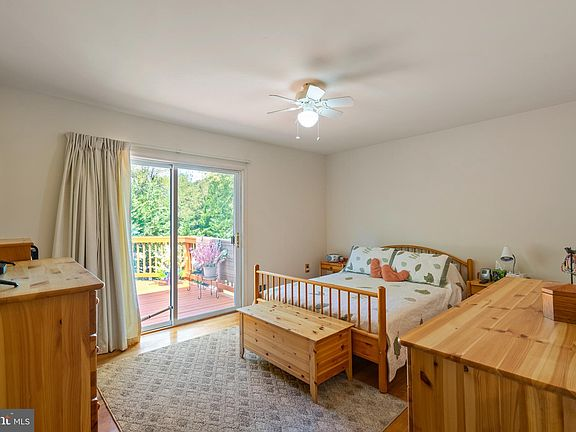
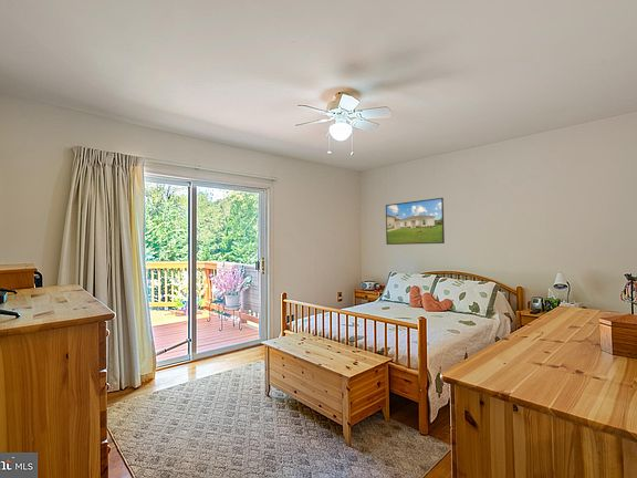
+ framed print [385,197,446,246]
